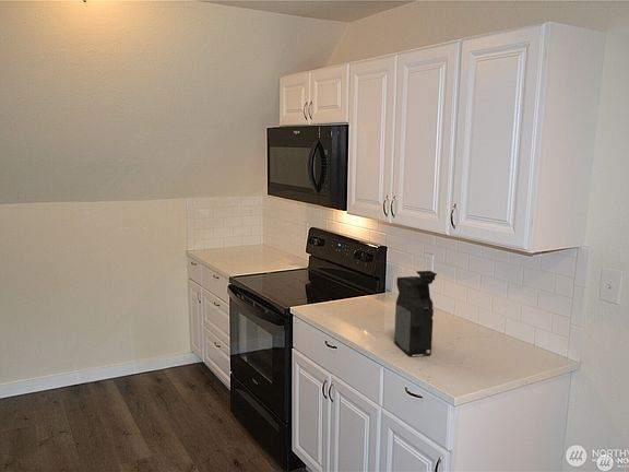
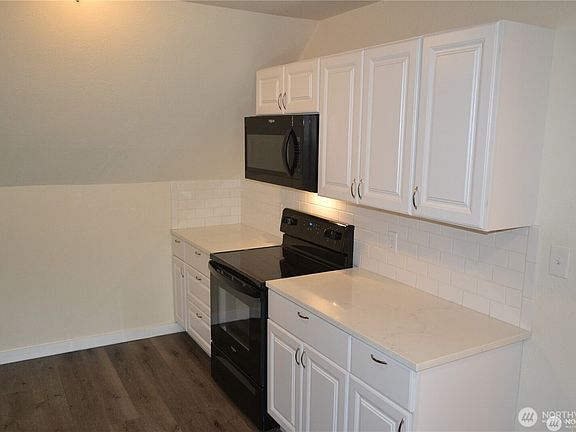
- coffee maker [393,270,438,358]
